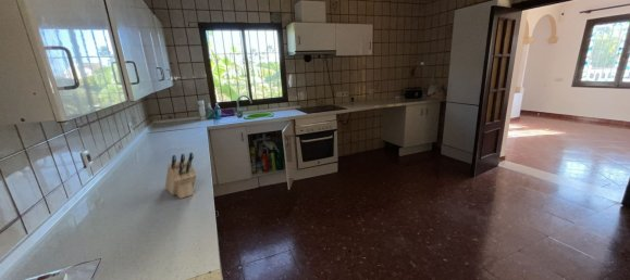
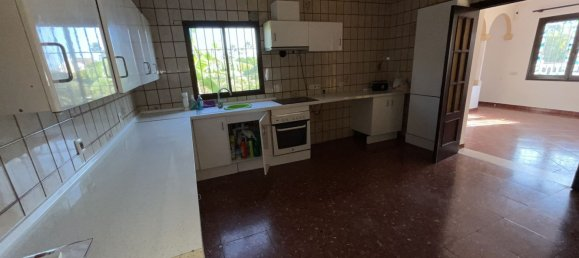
- knife block [164,151,198,200]
